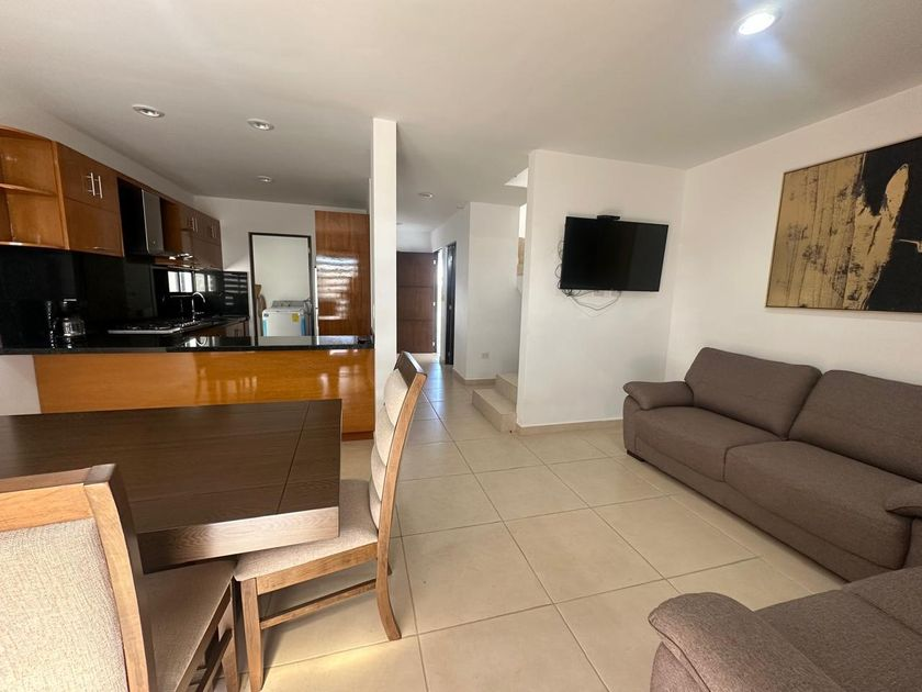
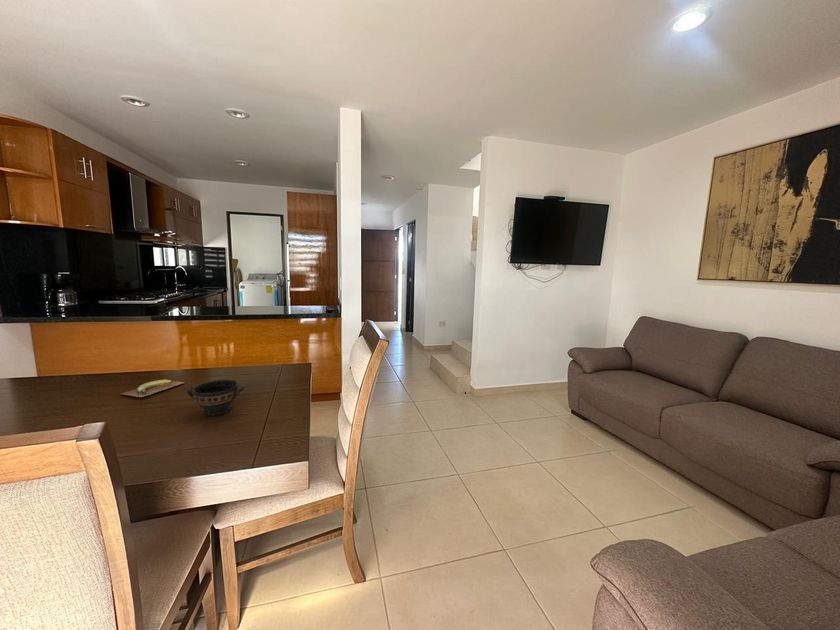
+ banana [120,378,185,398]
+ bowl [186,378,245,417]
